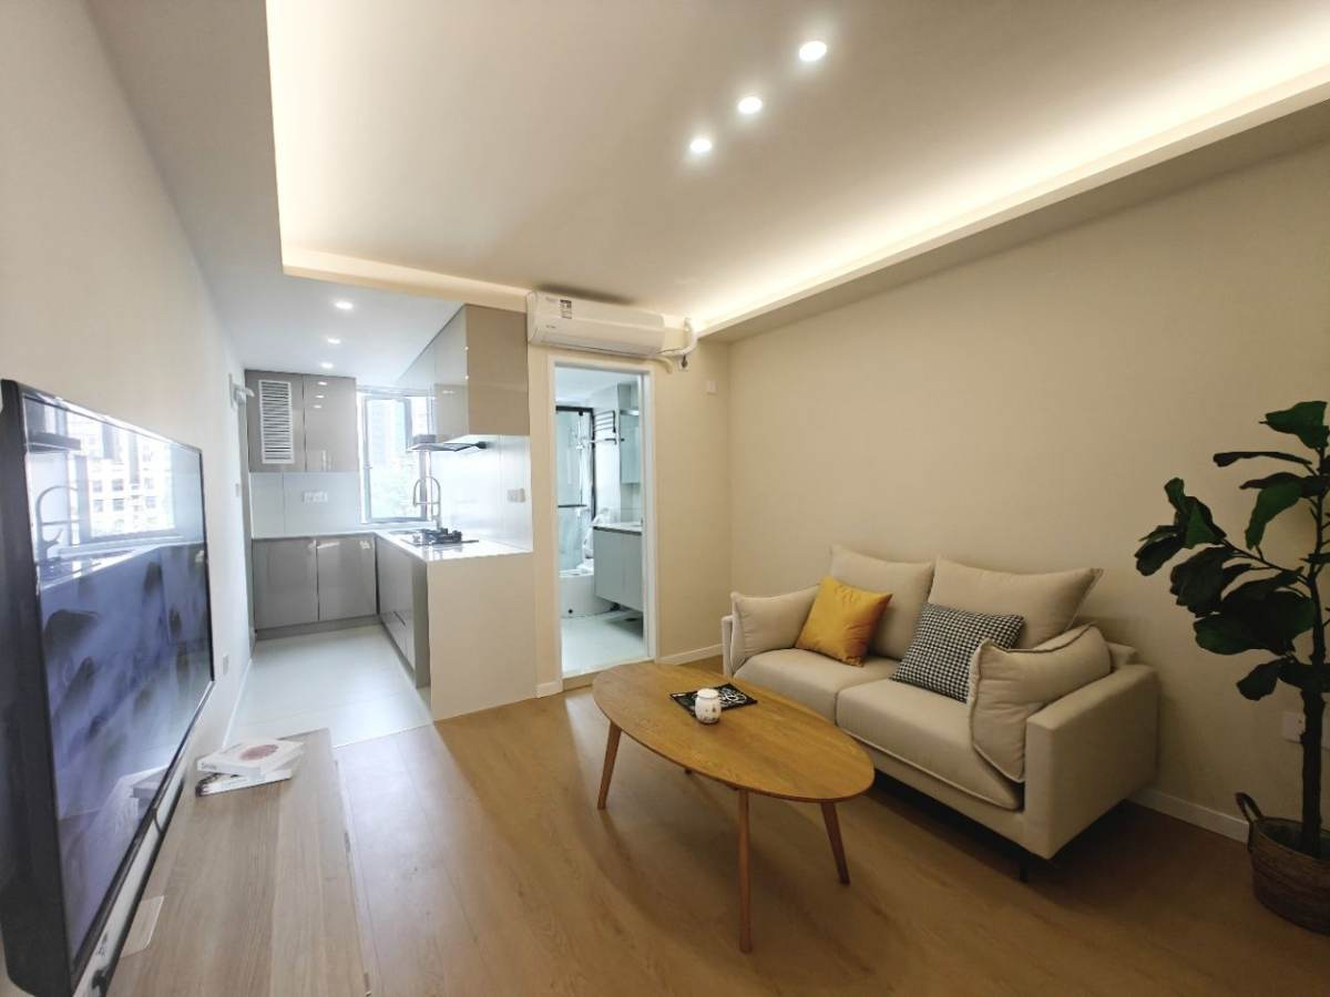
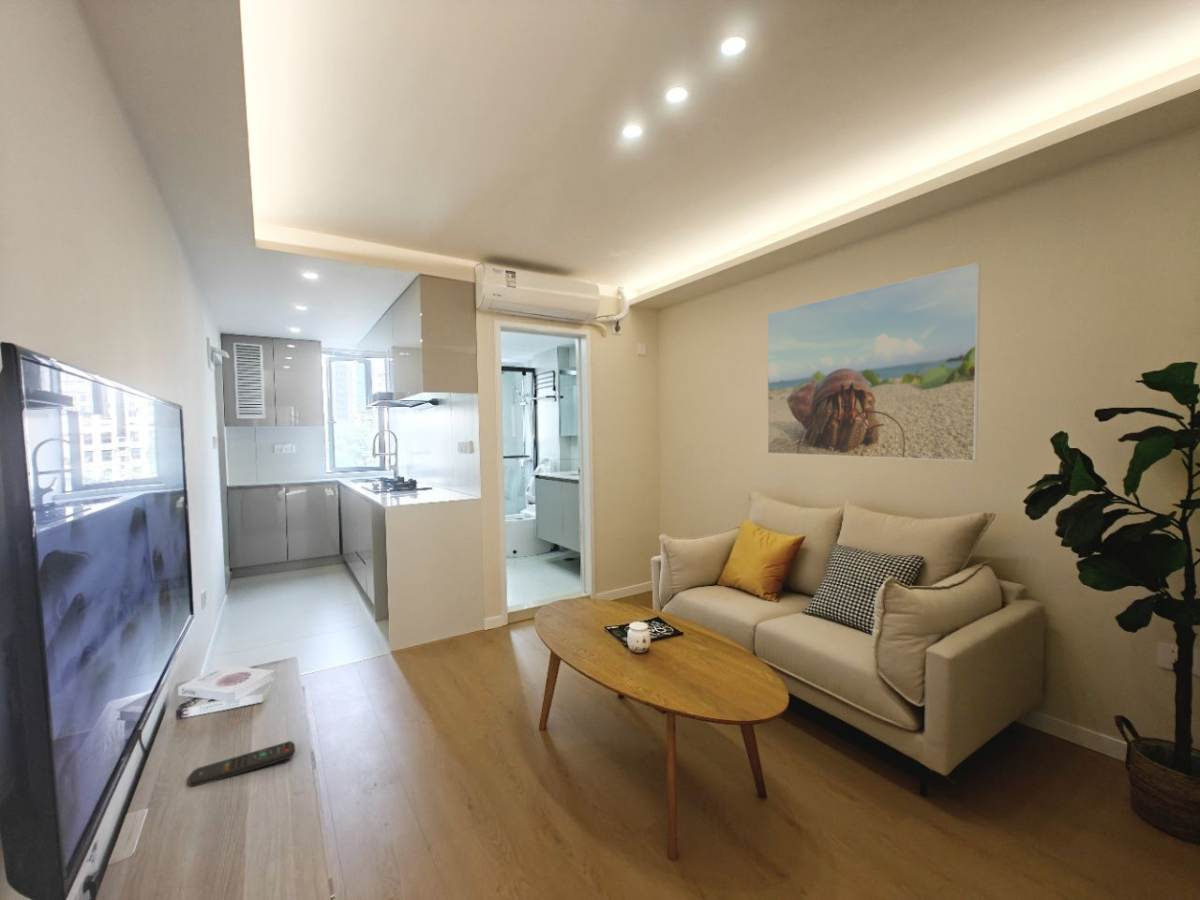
+ remote control [187,740,296,788]
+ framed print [767,262,981,462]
